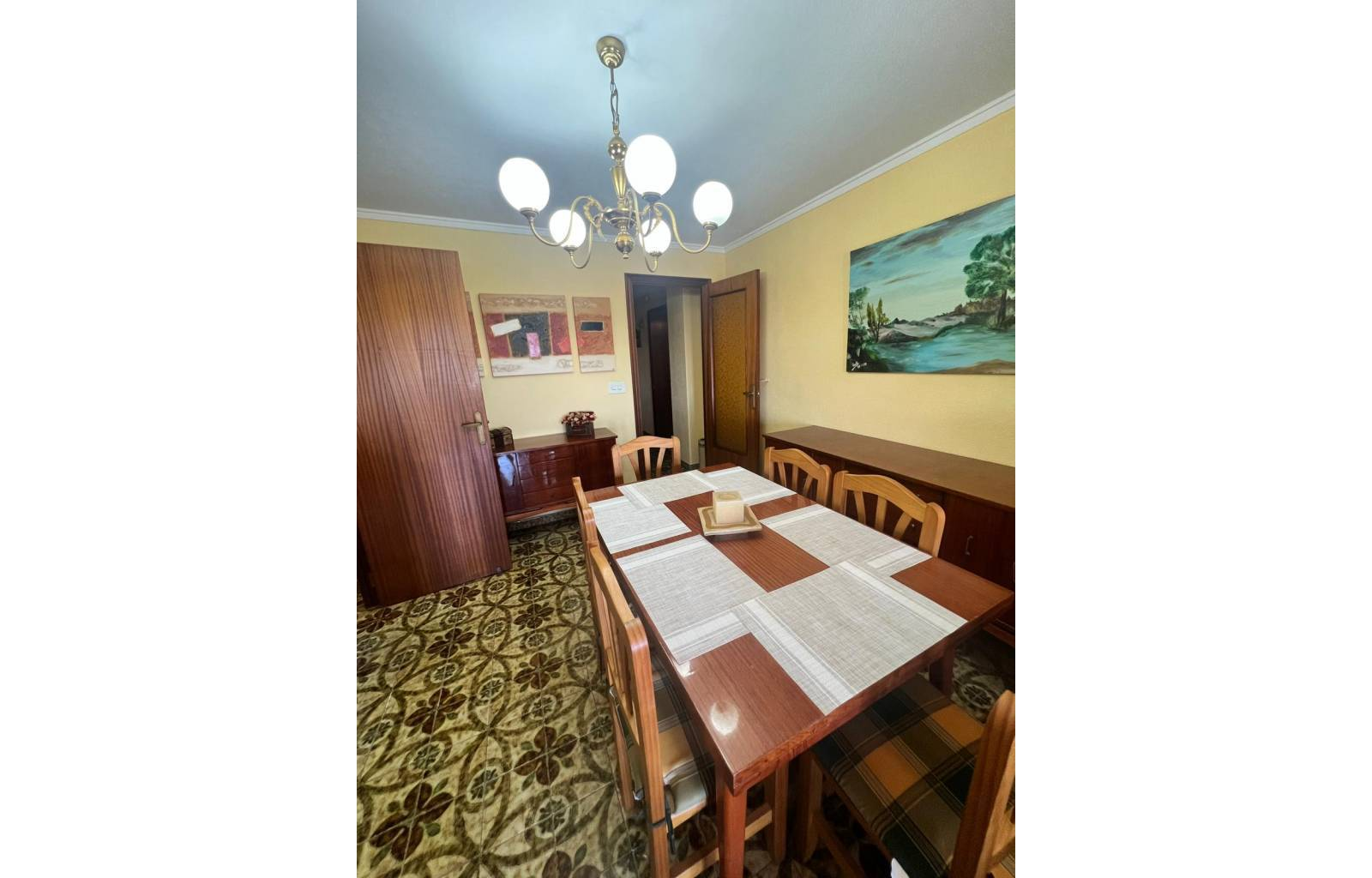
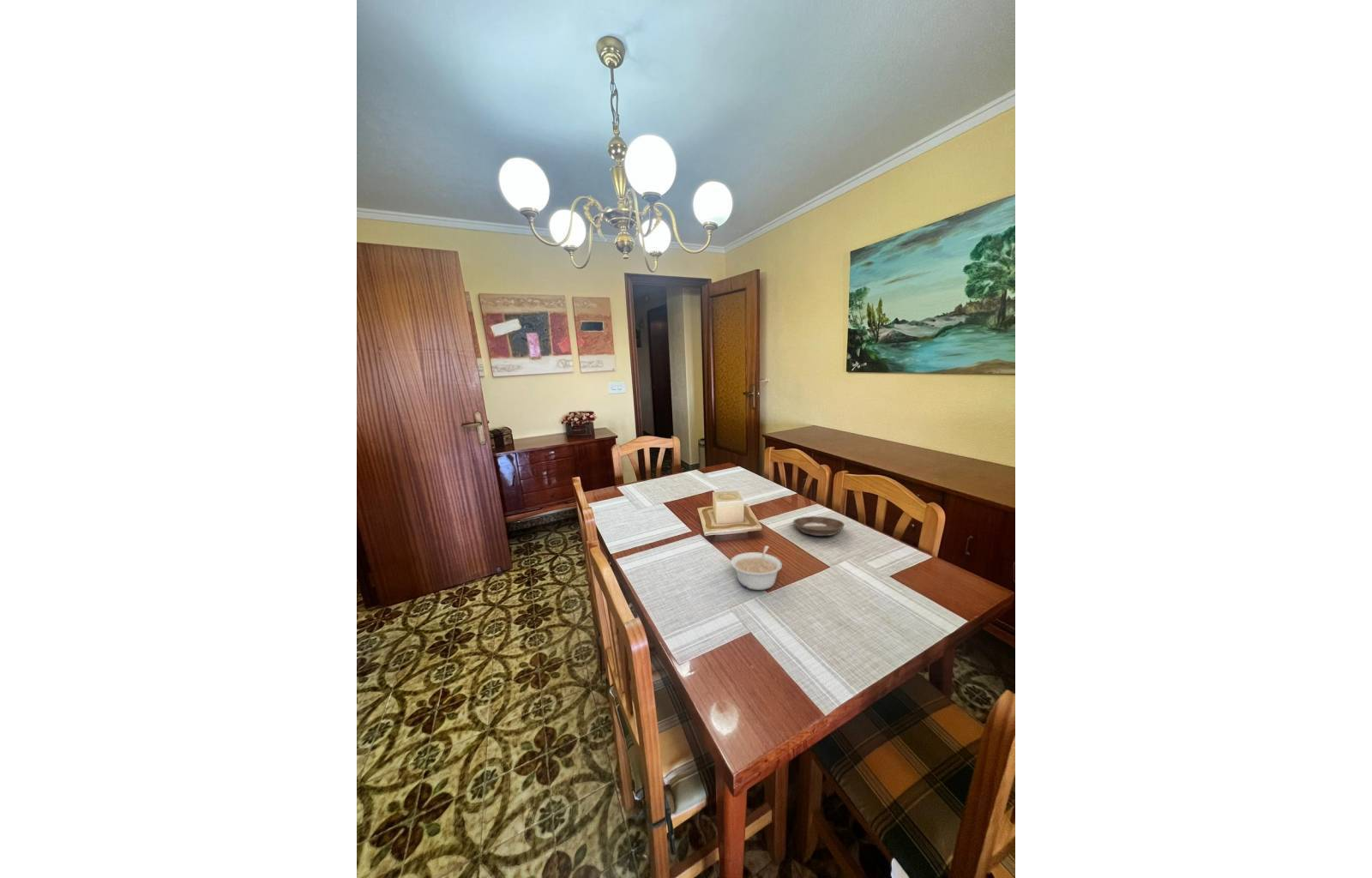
+ saucer [792,515,845,537]
+ legume [730,545,783,591]
